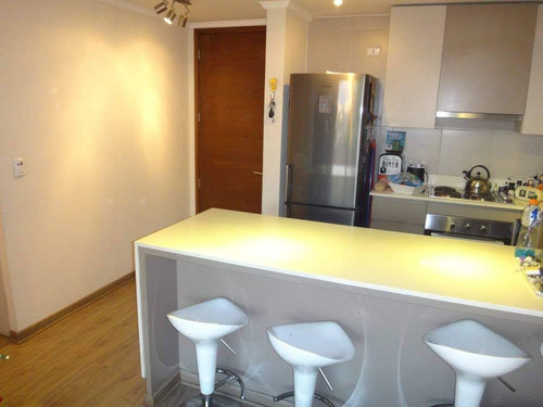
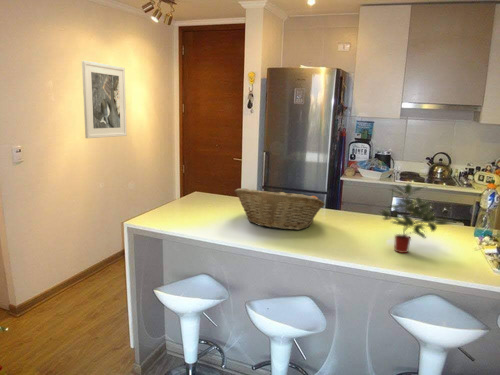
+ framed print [81,60,128,139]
+ potted plant [377,183,456,254]
+ fruit basket [233,187,326,231]
